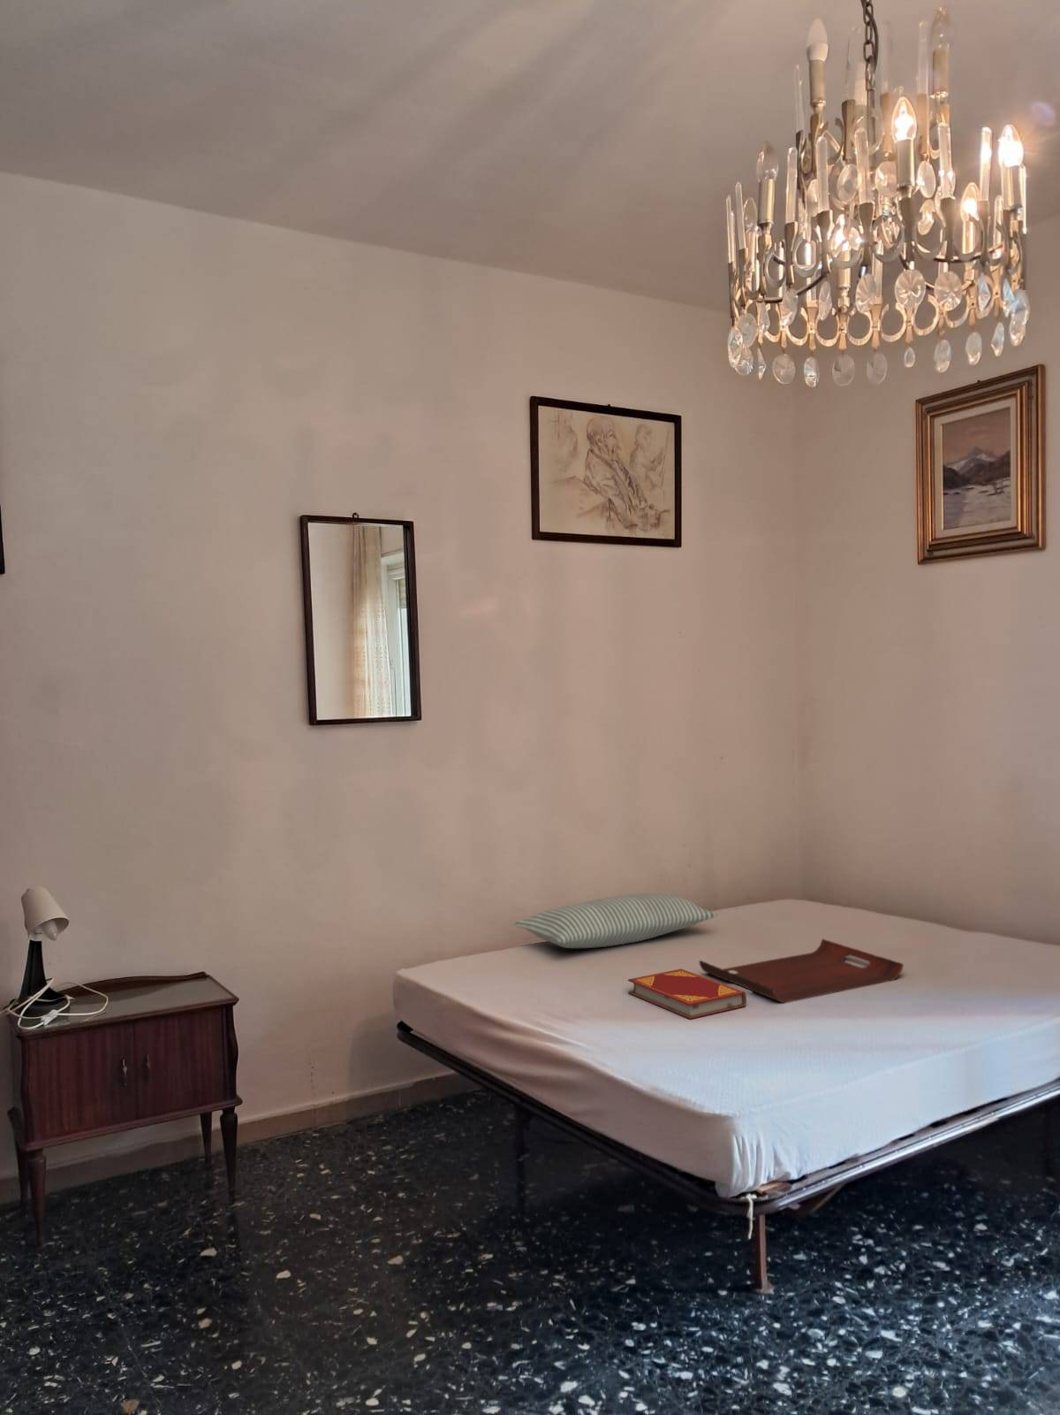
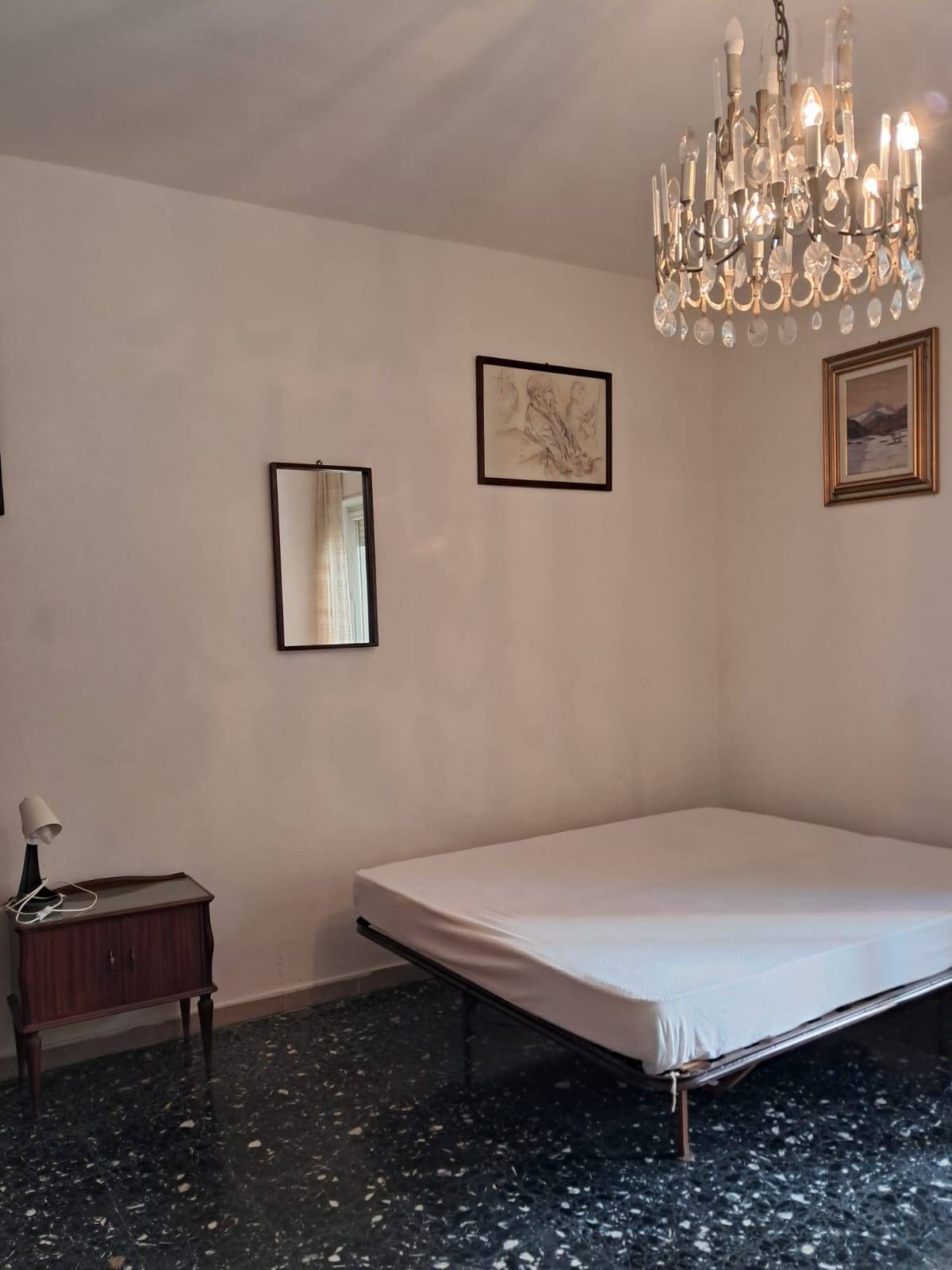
- serving tray [699,938,904,1004]
- hardback book [627,968,747,1019]
- pillow [513,892,718,949]
